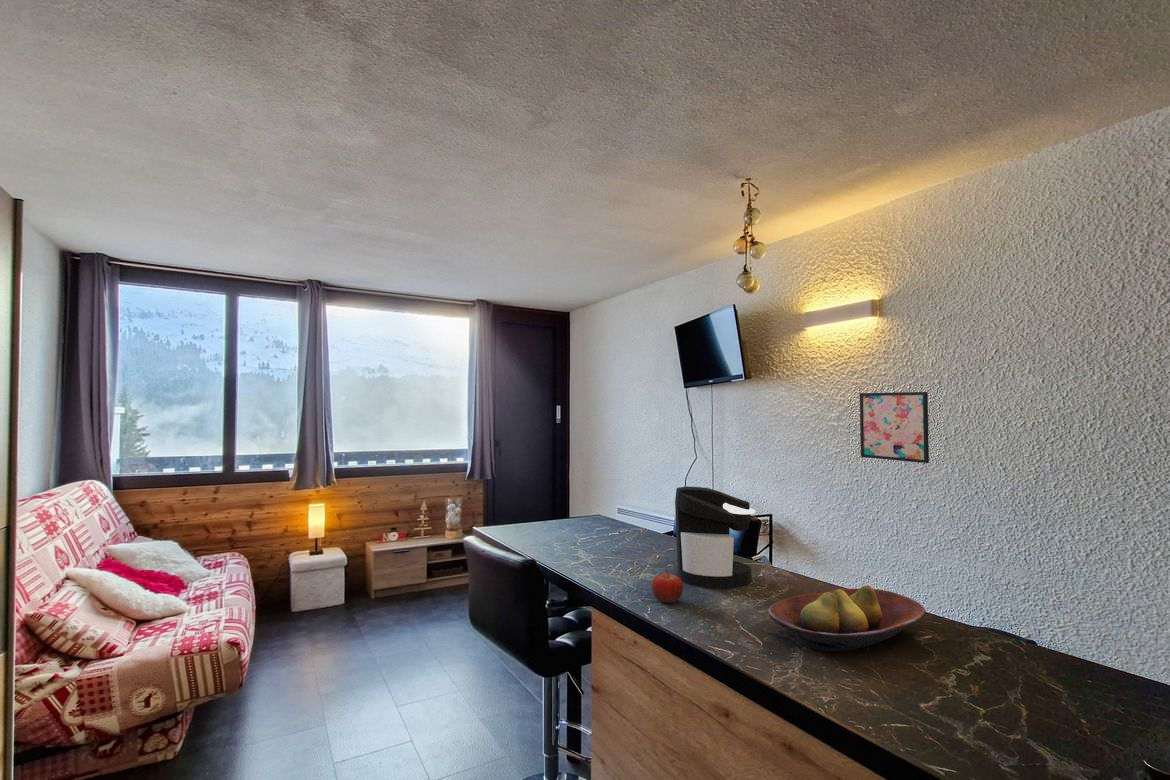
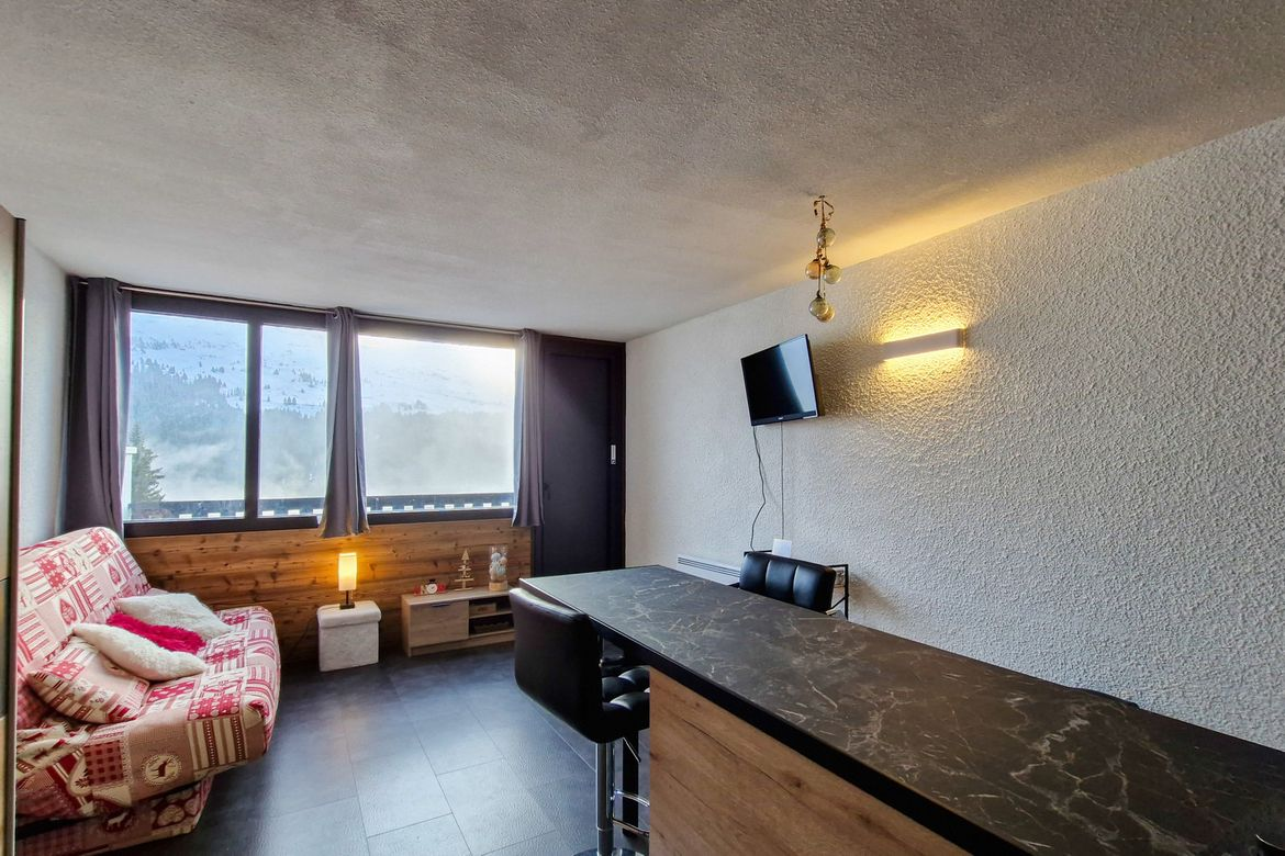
- fruit bowl [767,584,927,652]
- wall art [859,391,930,464]
- fruit [651,570,684,604]
- coffee maker [674,485,756,589]
